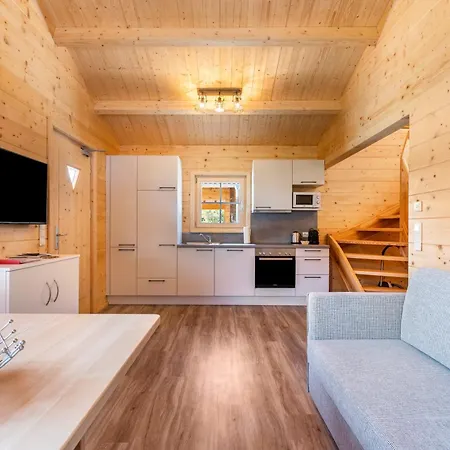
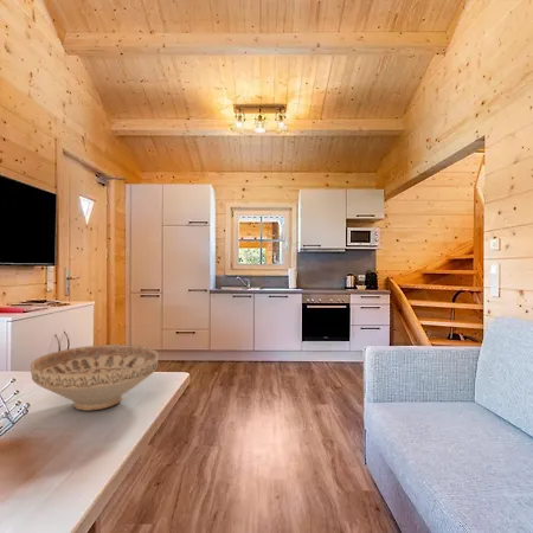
+ decorative bowl [30,343,160,412]
